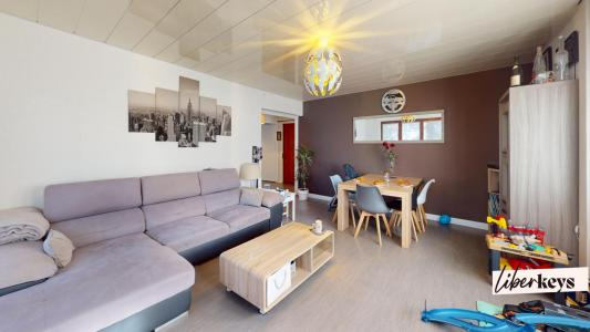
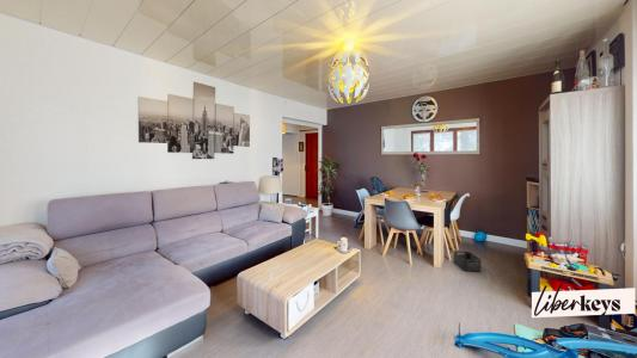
+ storage bin [453,251,483,272]
